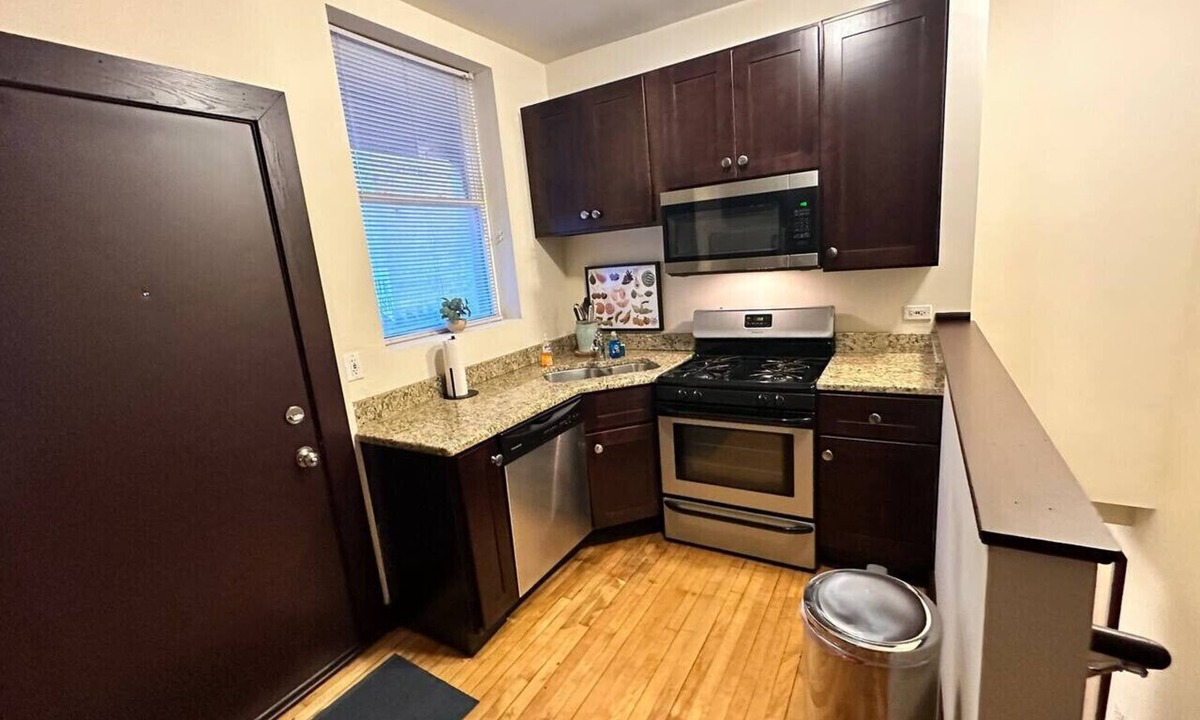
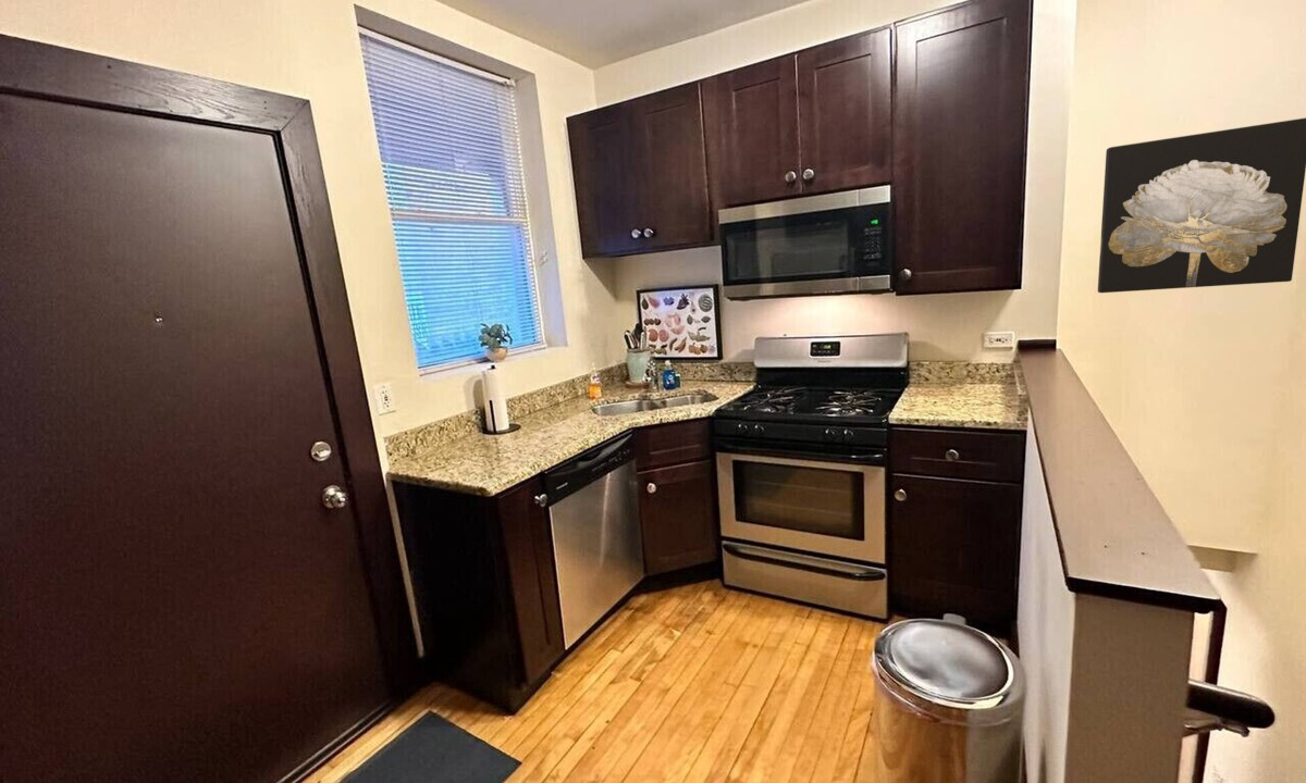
+ wall art [1097,116,1306,294]
